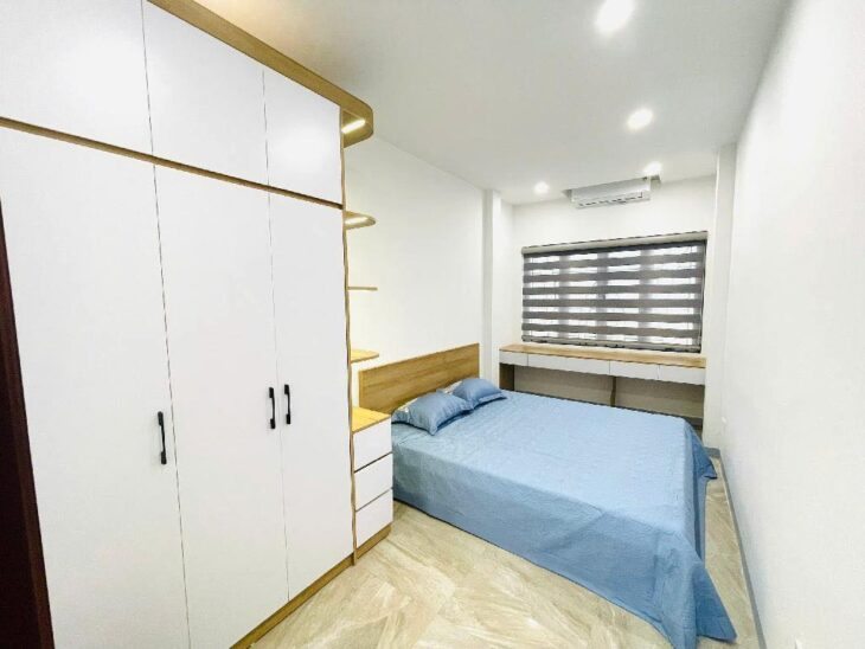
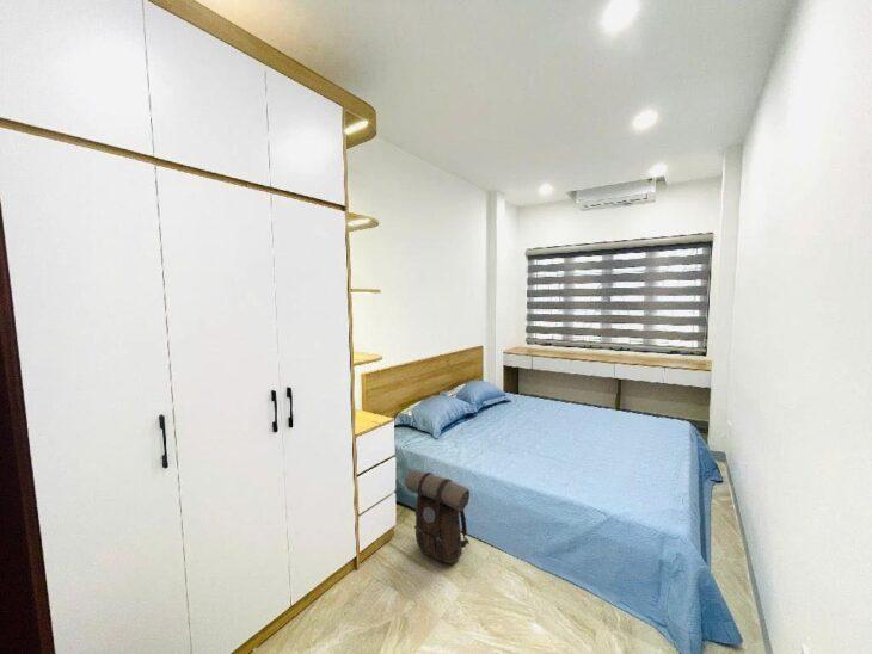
+ backpack [403,469,471,564]
